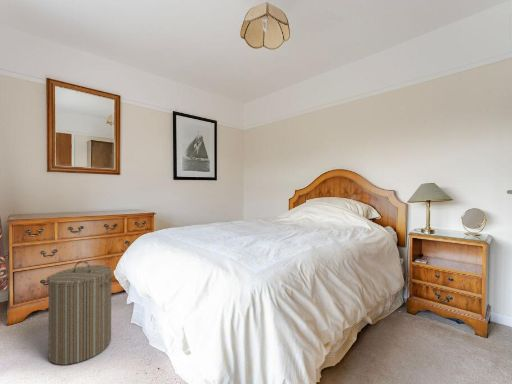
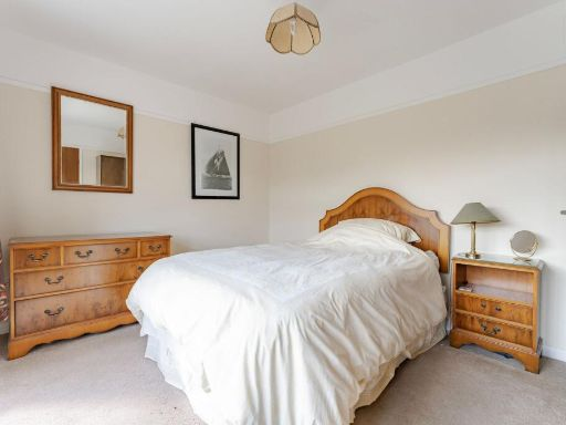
- laundry hamper [45,260,116,366]
